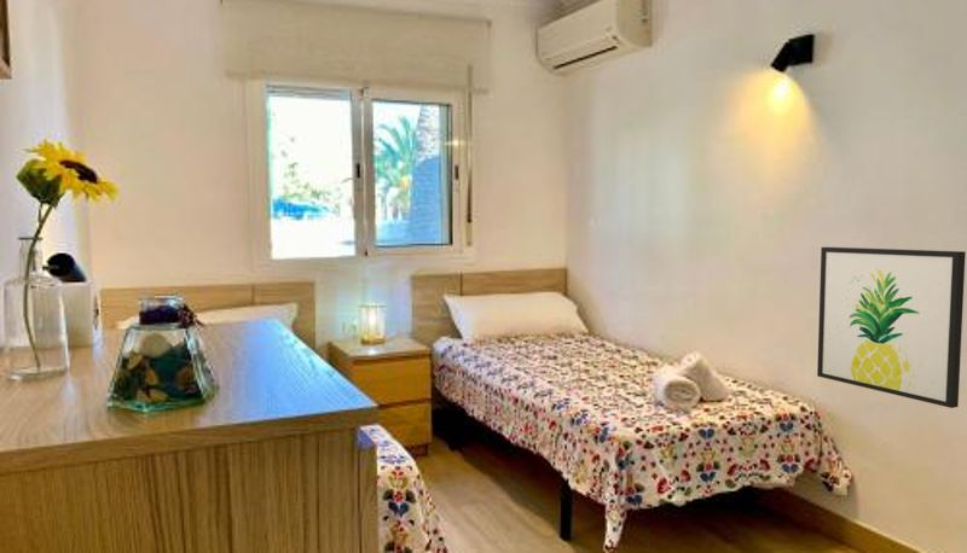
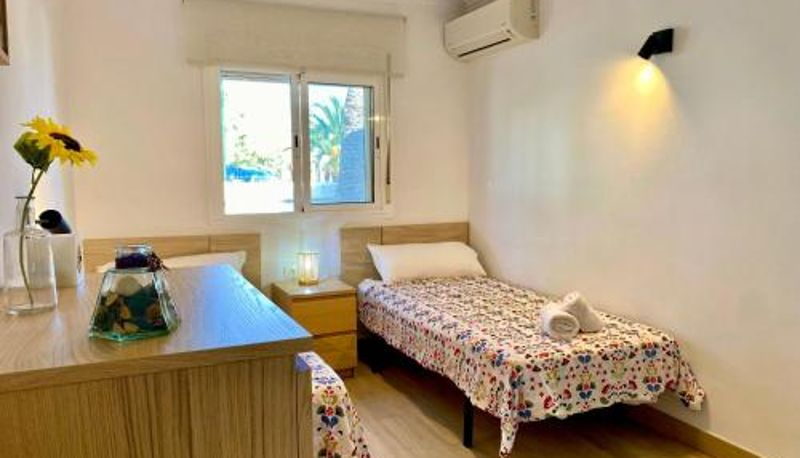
- wall art [816,246,967,409]
